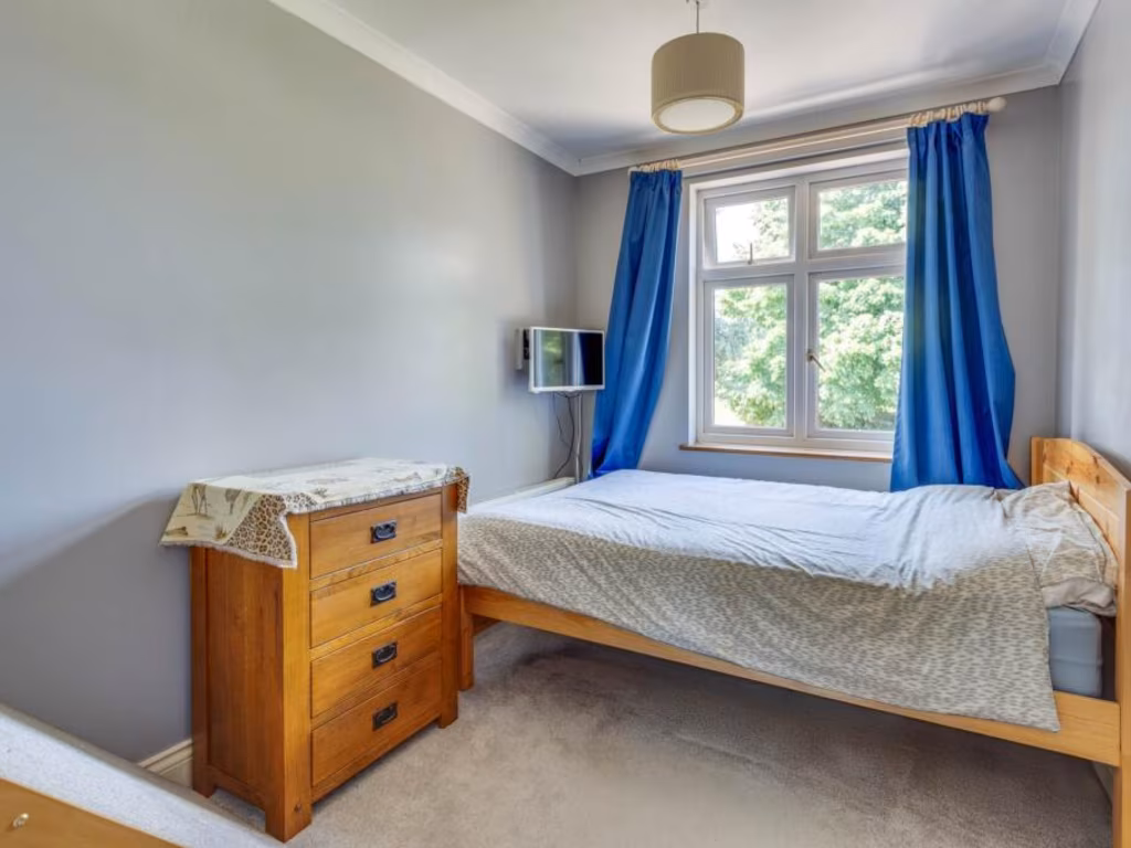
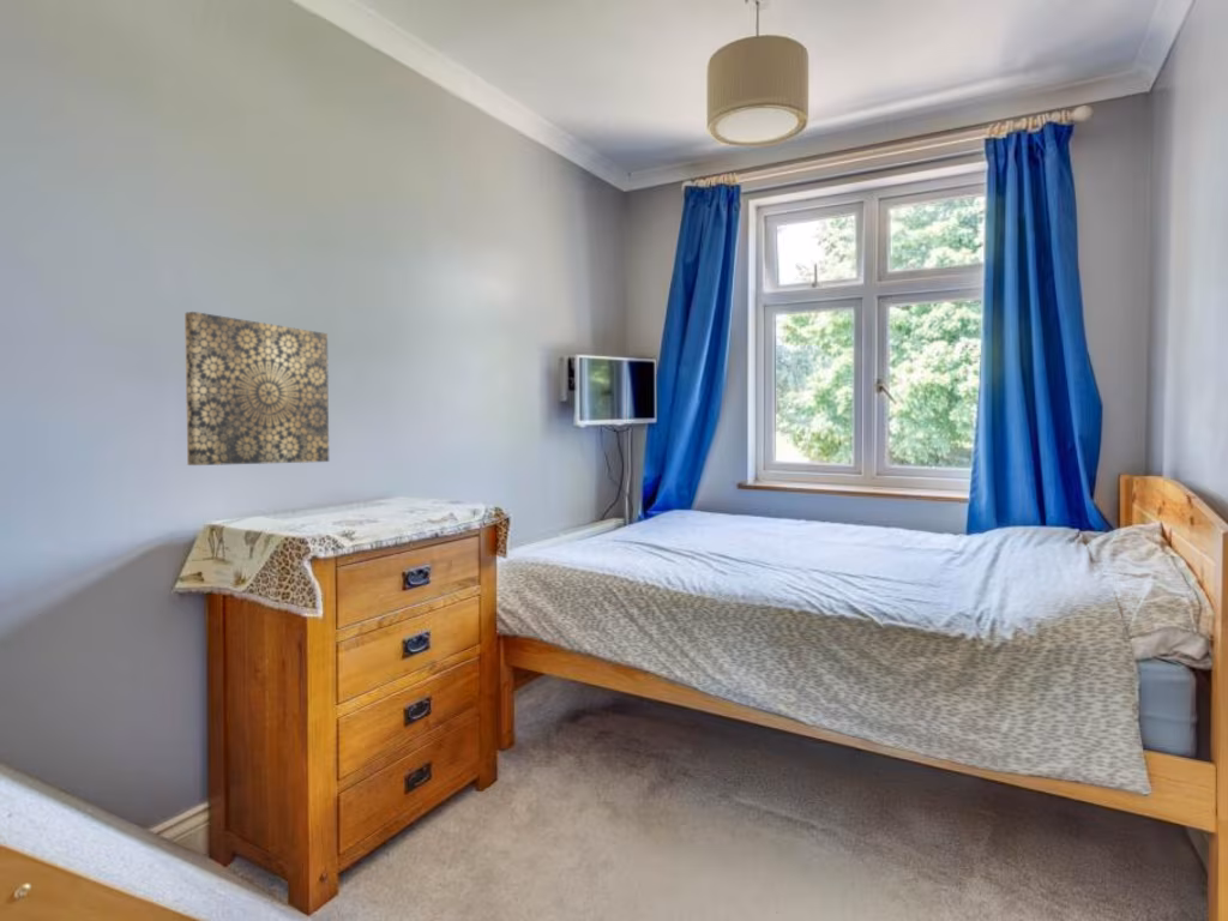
+ wall art [183,311,330,466]
